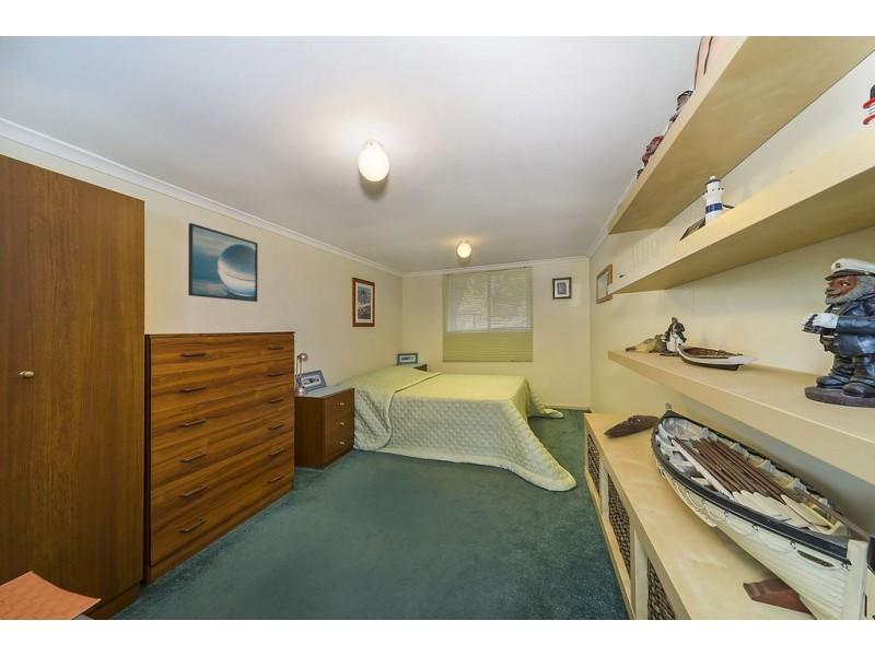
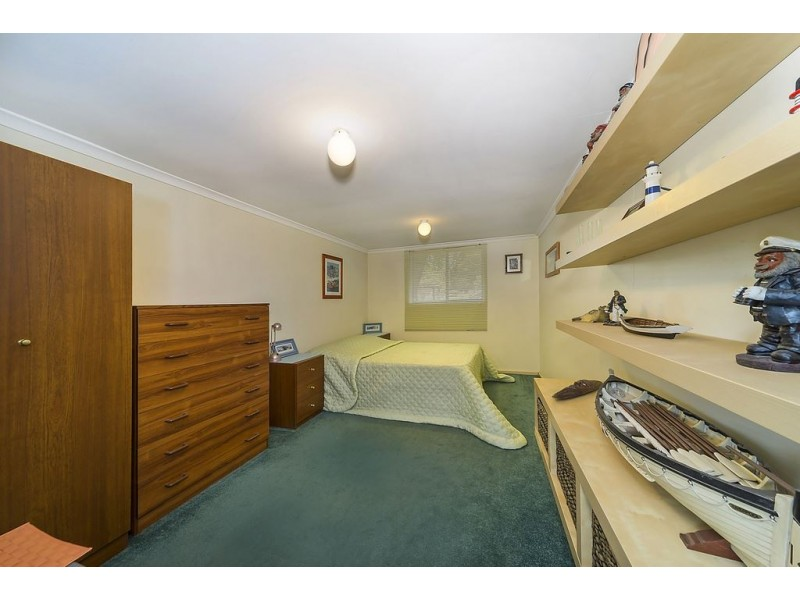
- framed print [187,222,259,303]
